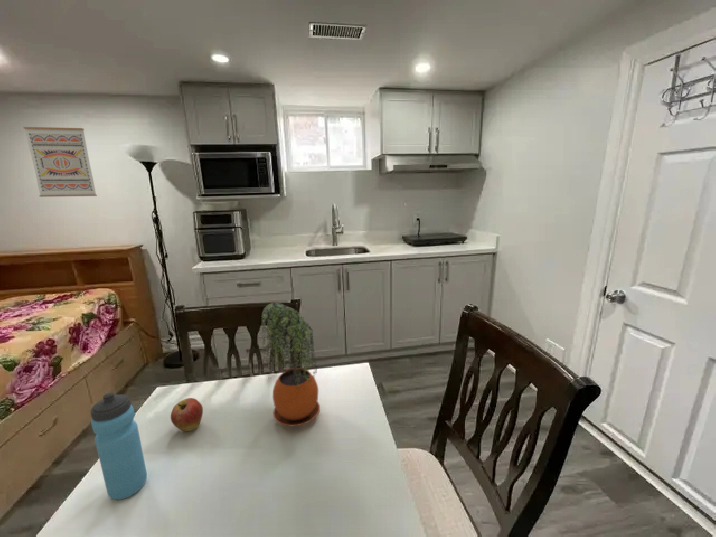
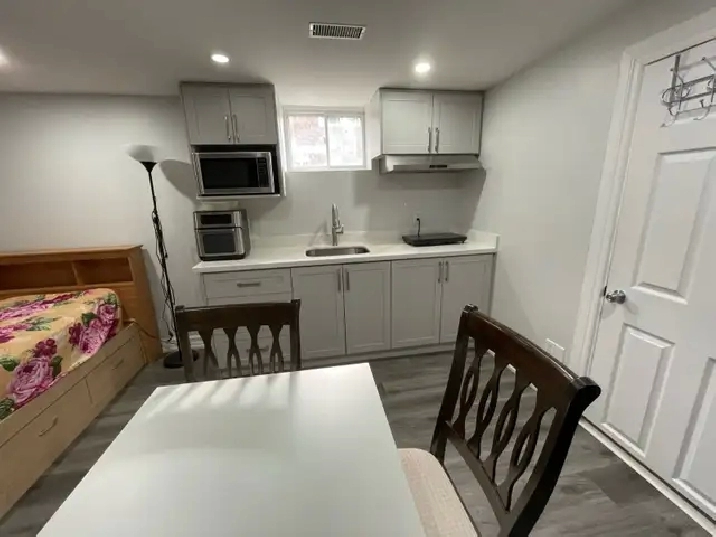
- water bottle [90,391,148,501]
- wall art [23,126,98,198]
- potted plant [261,302,321,427]
- apple [170,397,204,432]
